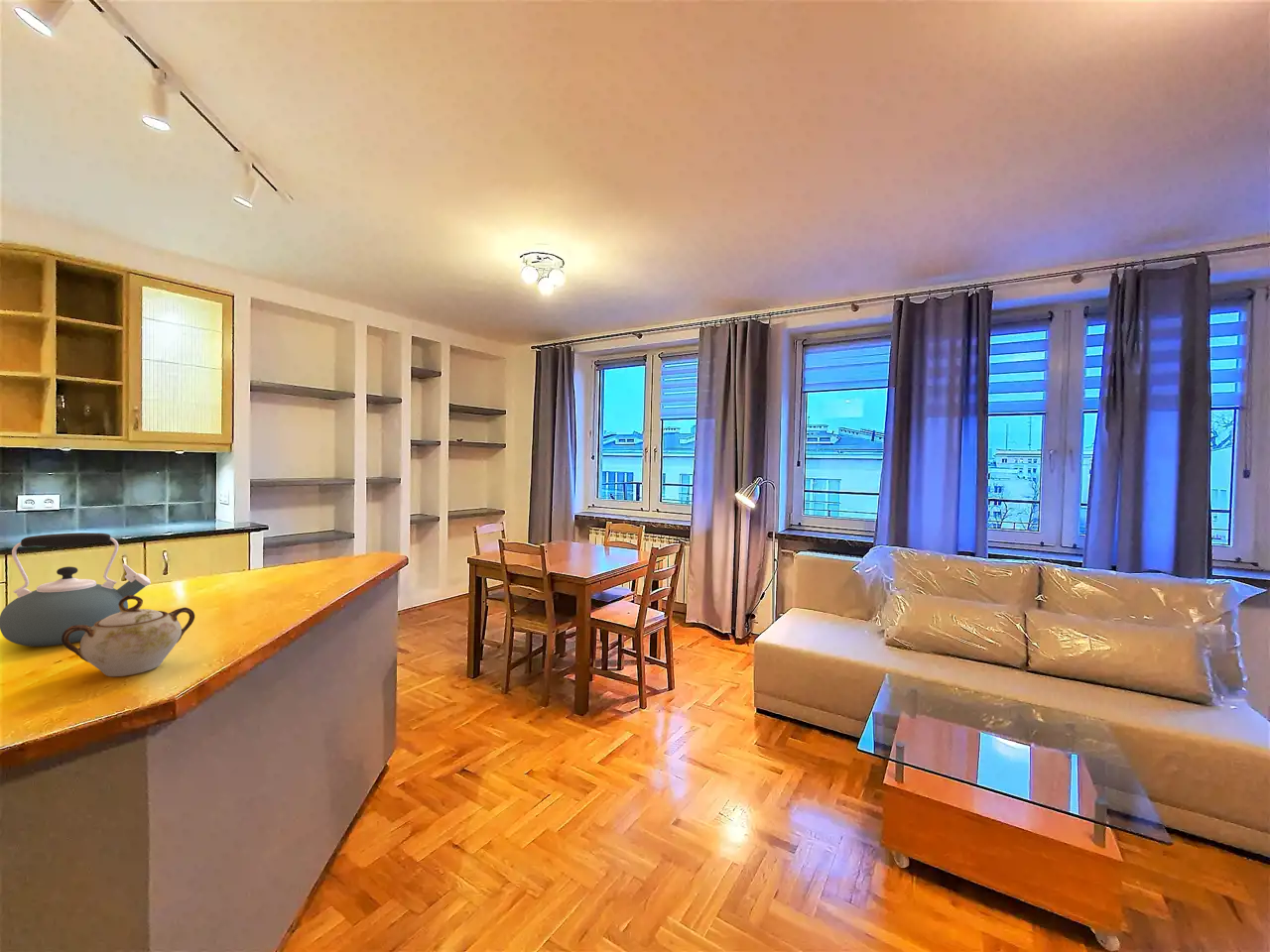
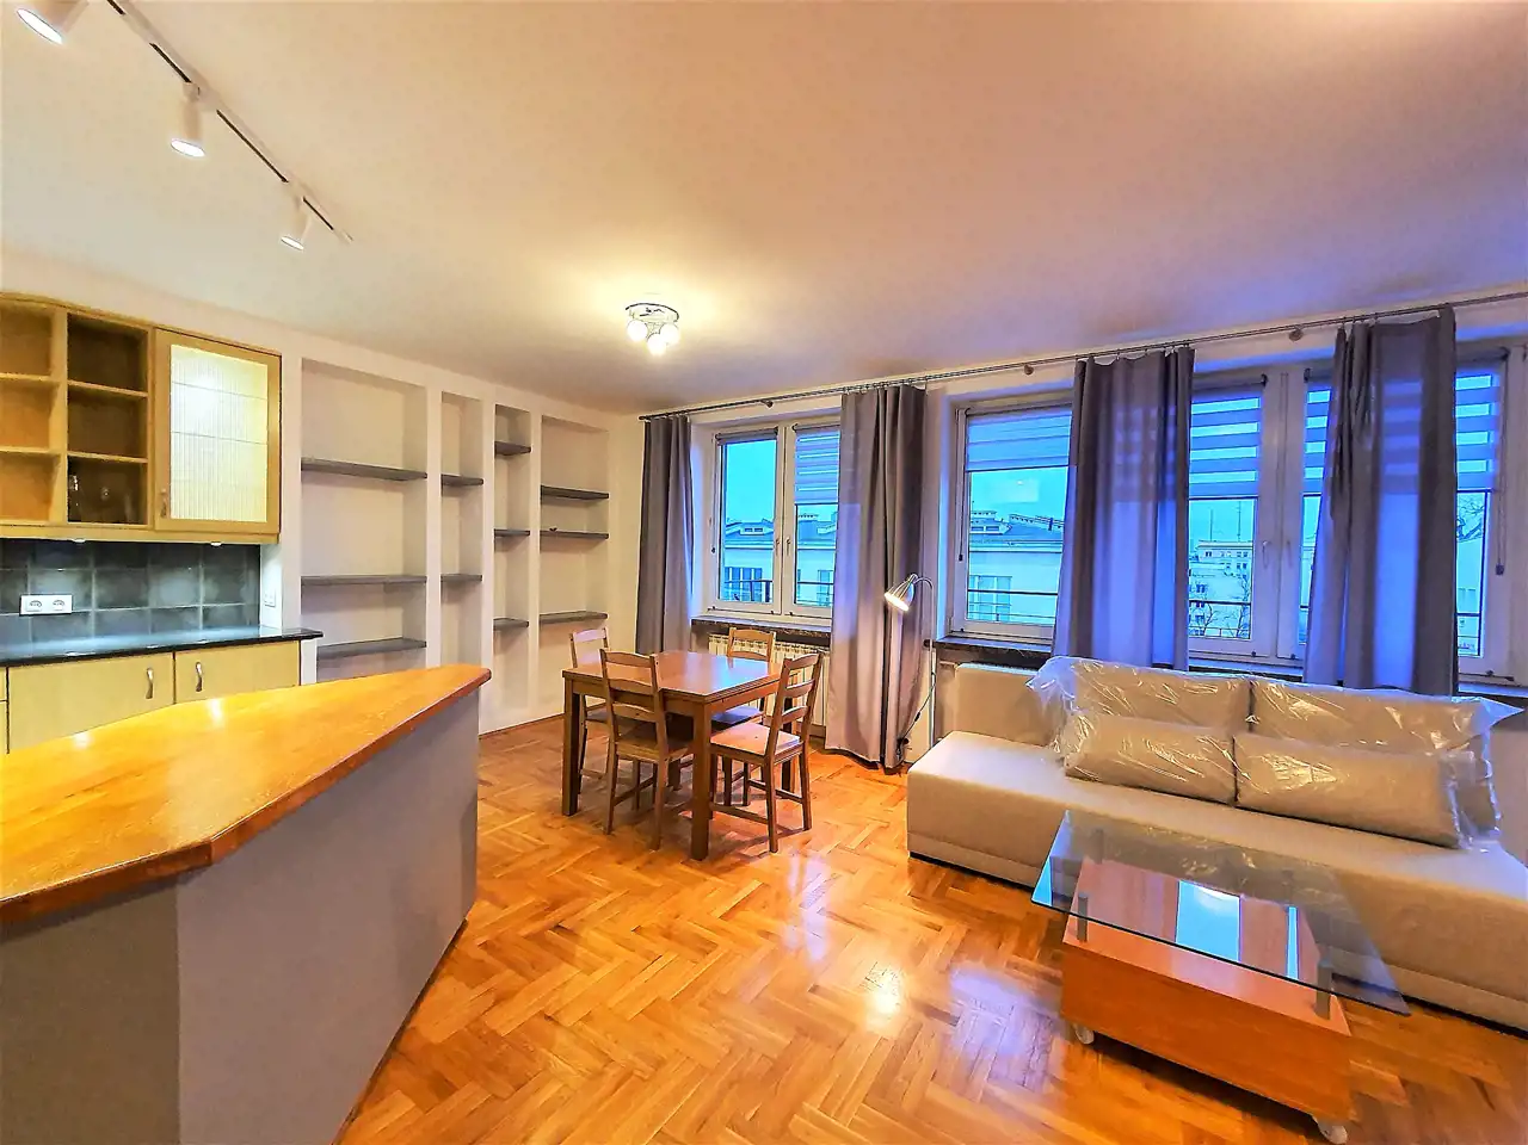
- sugar bowl [62,595,195,677]
- kettle [0,532,152,648]
